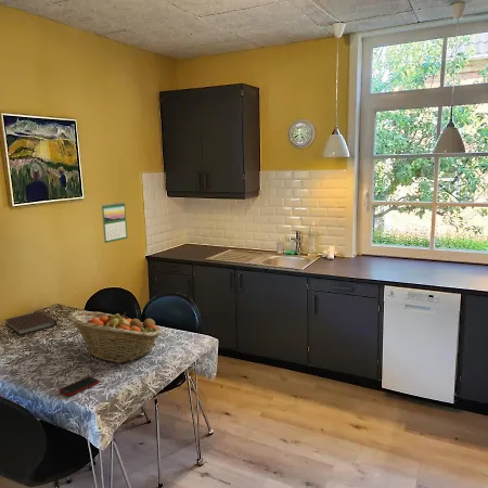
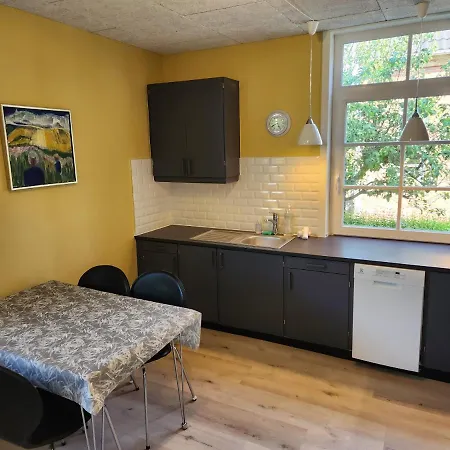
- calendar [101,201,129,244]
- notebook [4,311,57,336]
- fruit basket [67,310,163,364]
- cell phone [59,375,100,397]
